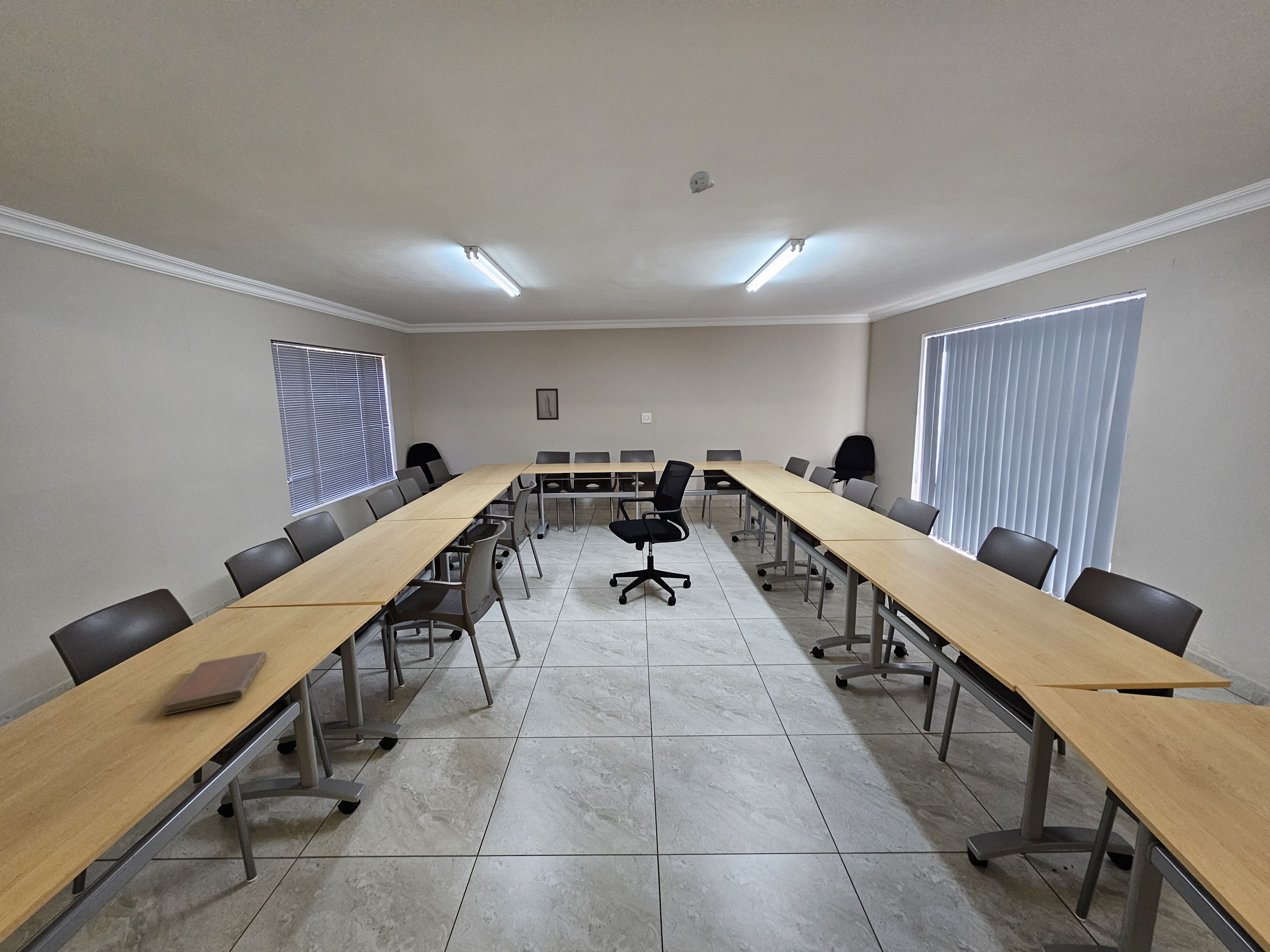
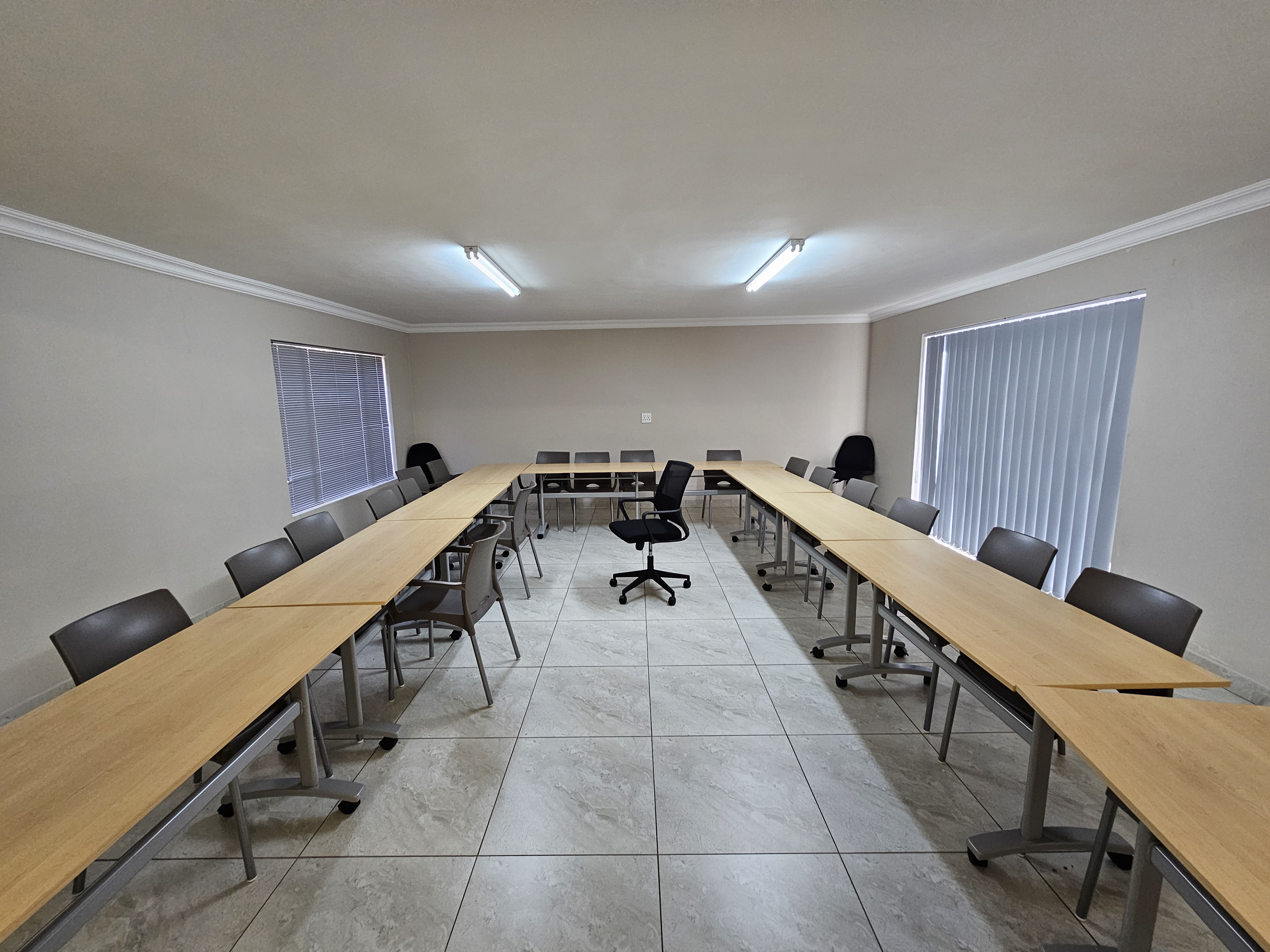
- wall art [536,388,559,420]
- smoke detector [689,171,714,195]
- notebook [163,651,267,715]
